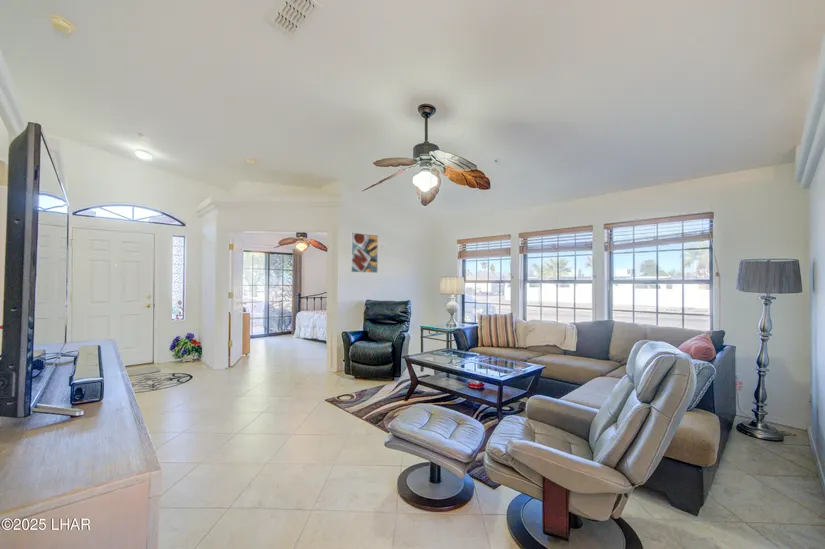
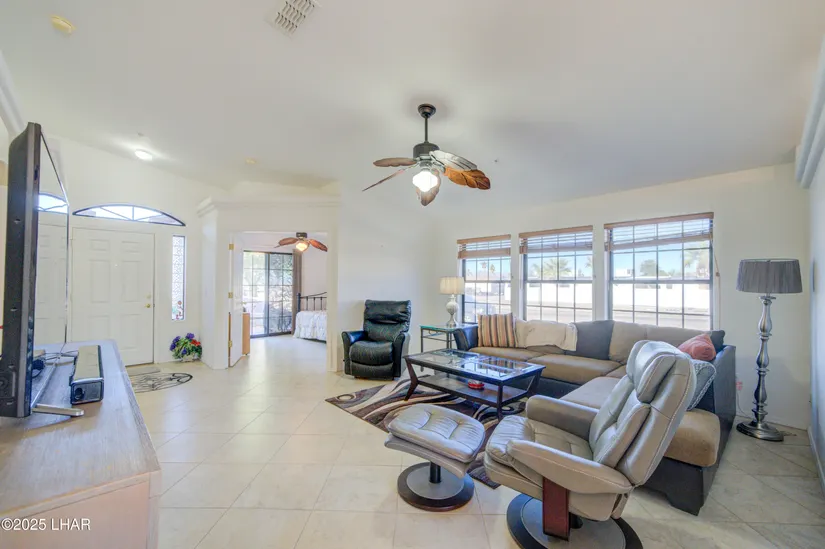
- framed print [349,232,379,274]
